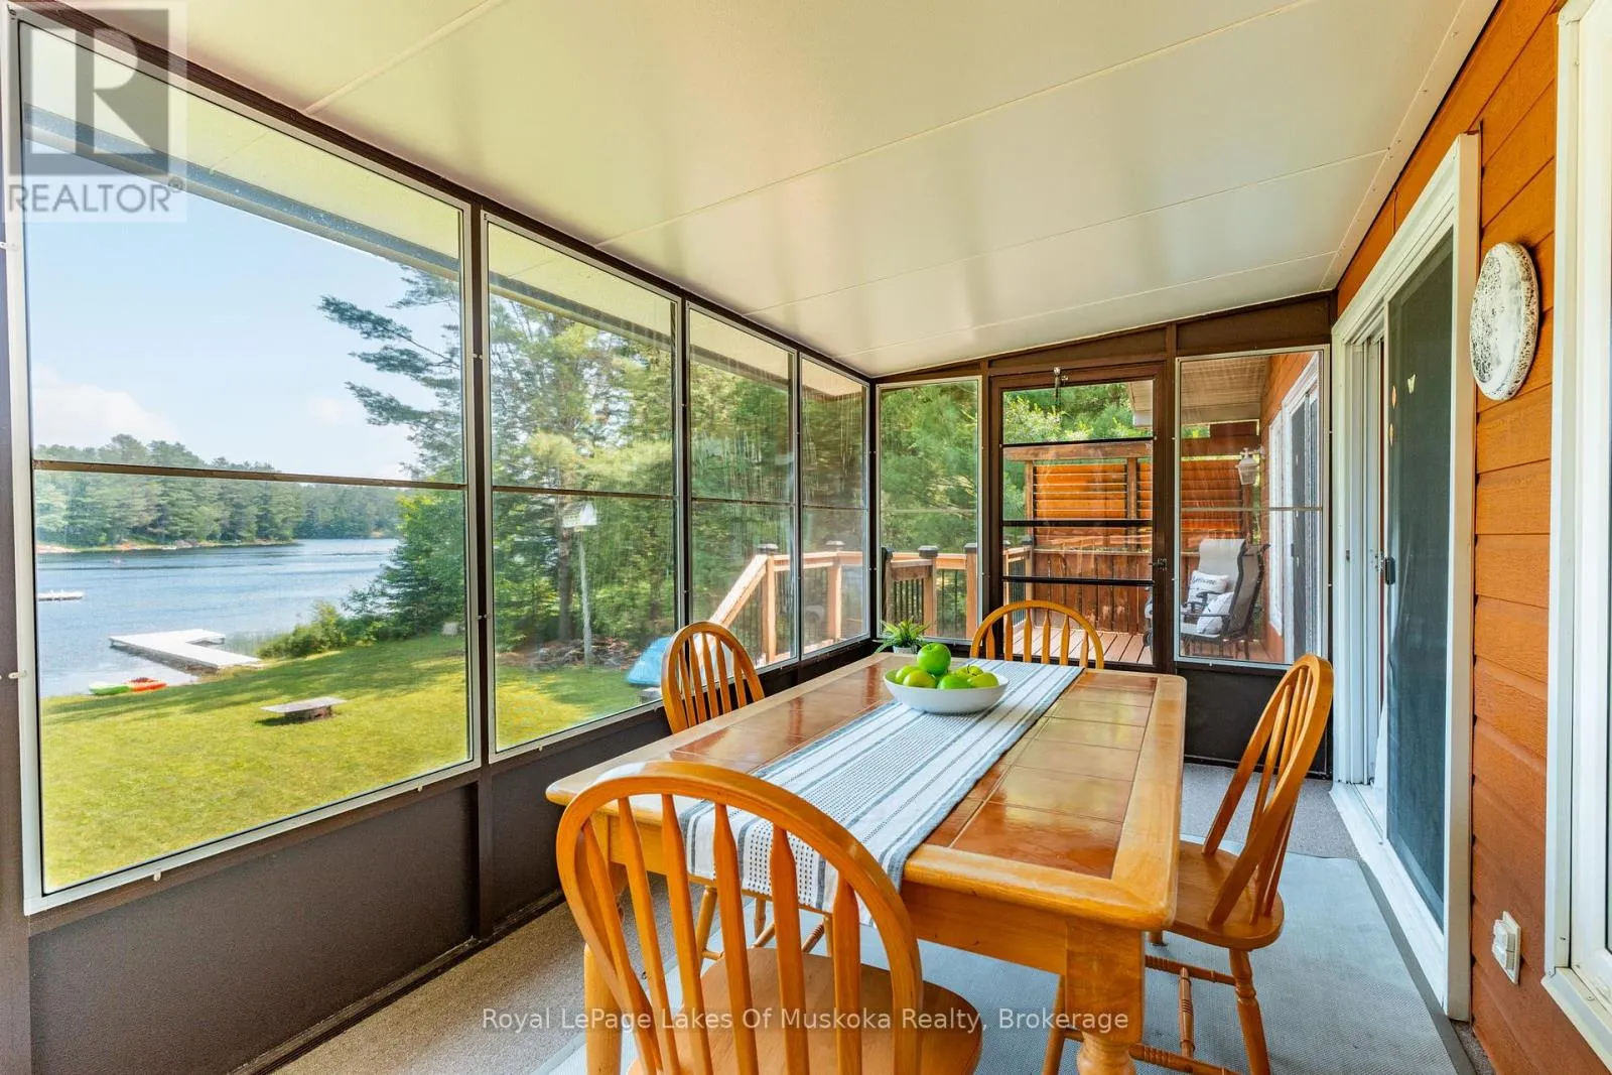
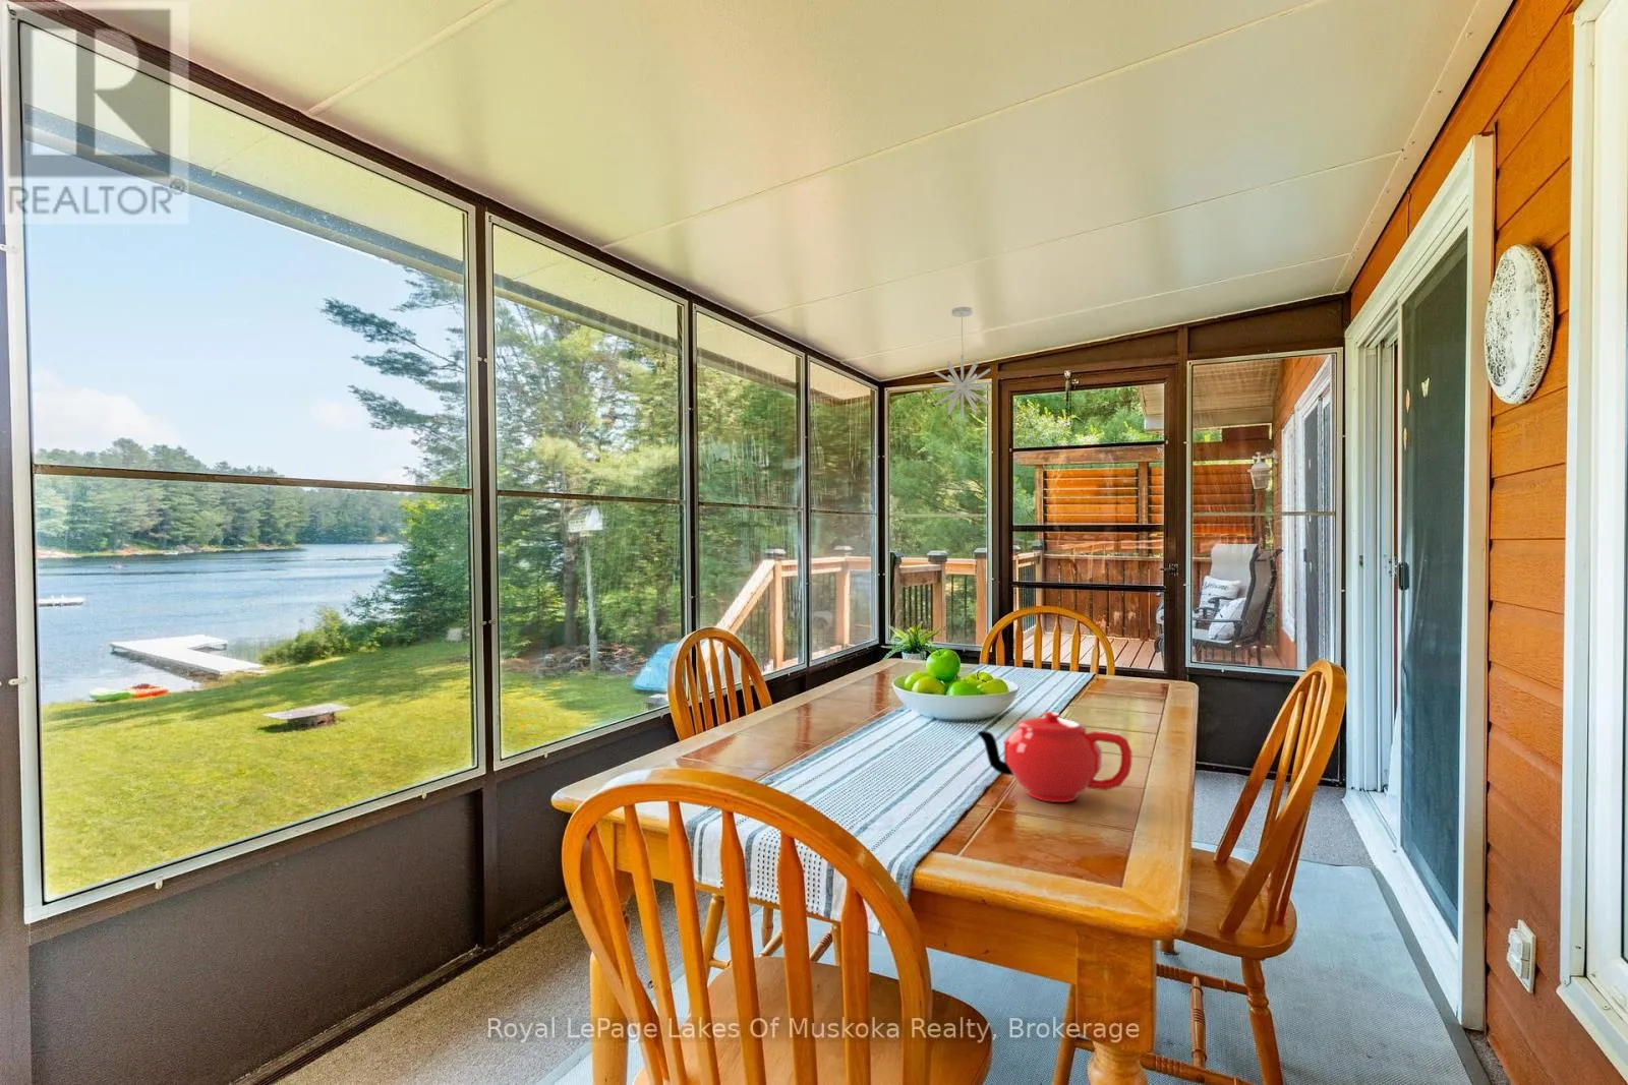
+ teapot [976,711,1134,803]
+ pendant light [931,306,993,419]
